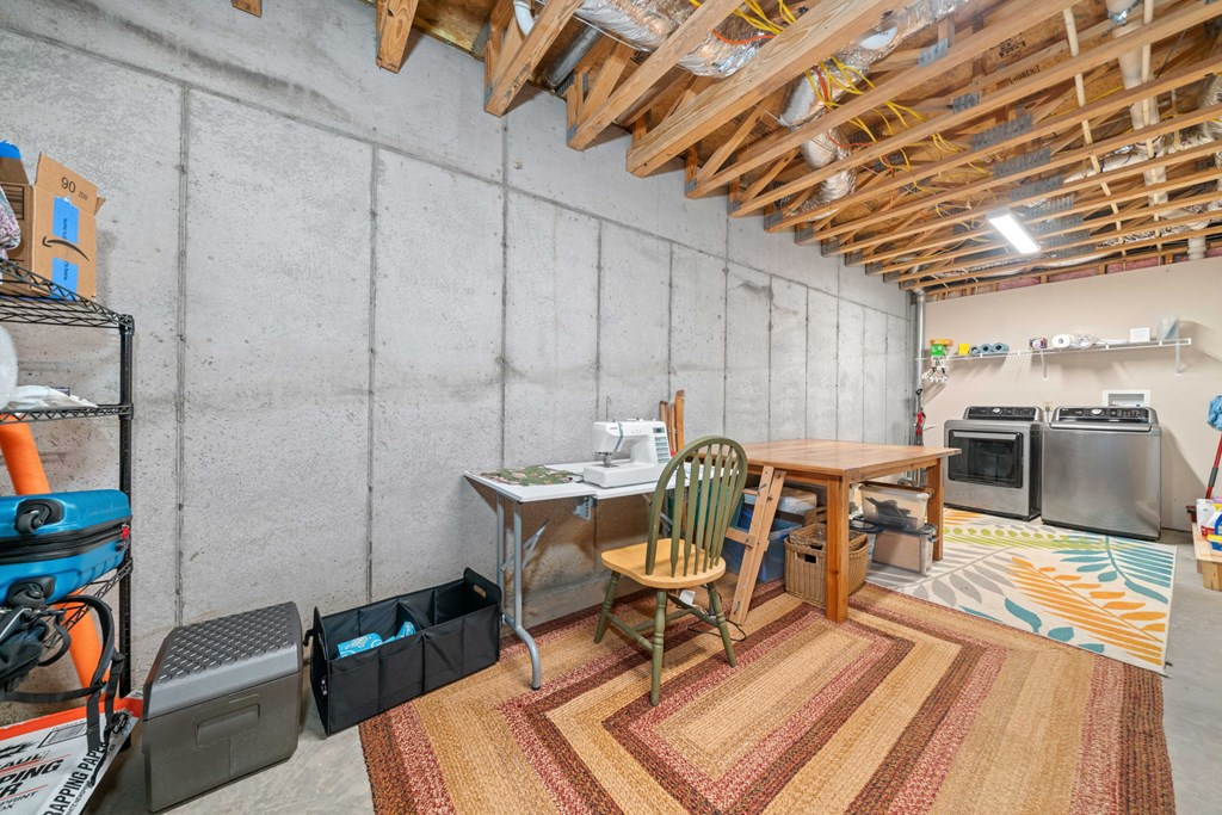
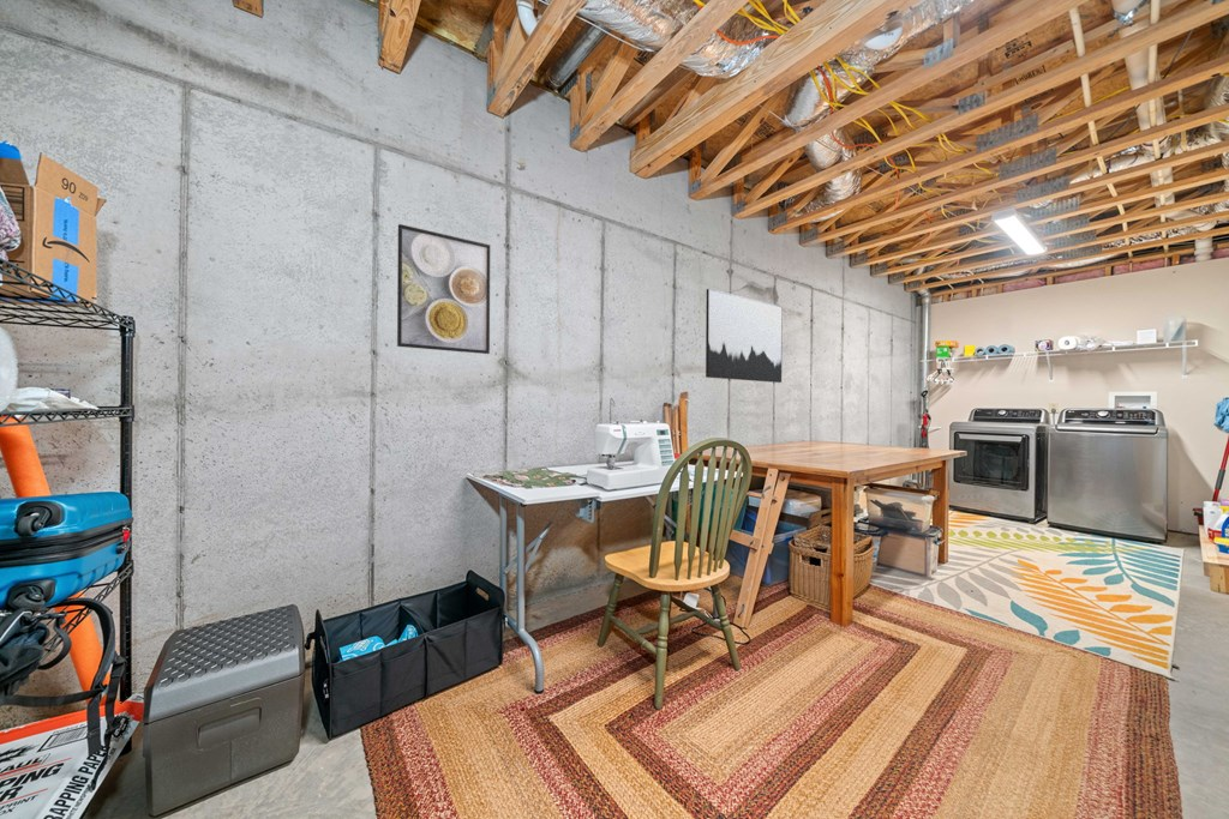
+ wall art [705,288,784,384]
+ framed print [396,223,492,355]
